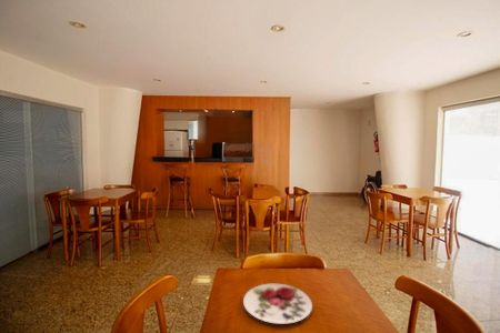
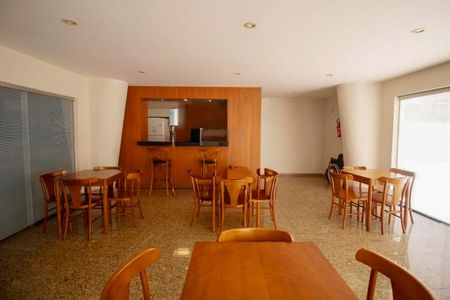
- plate [242,283,313,325]
